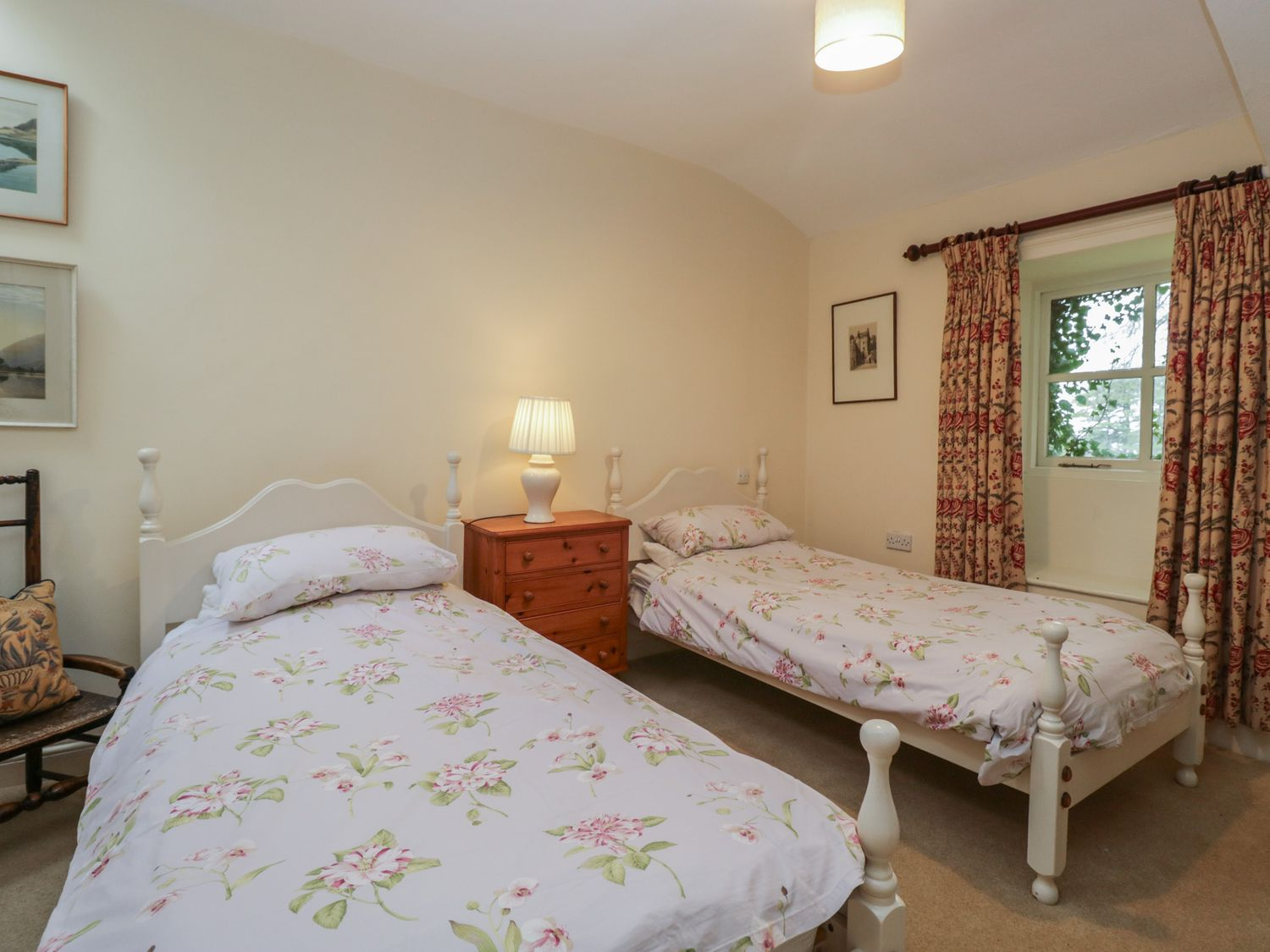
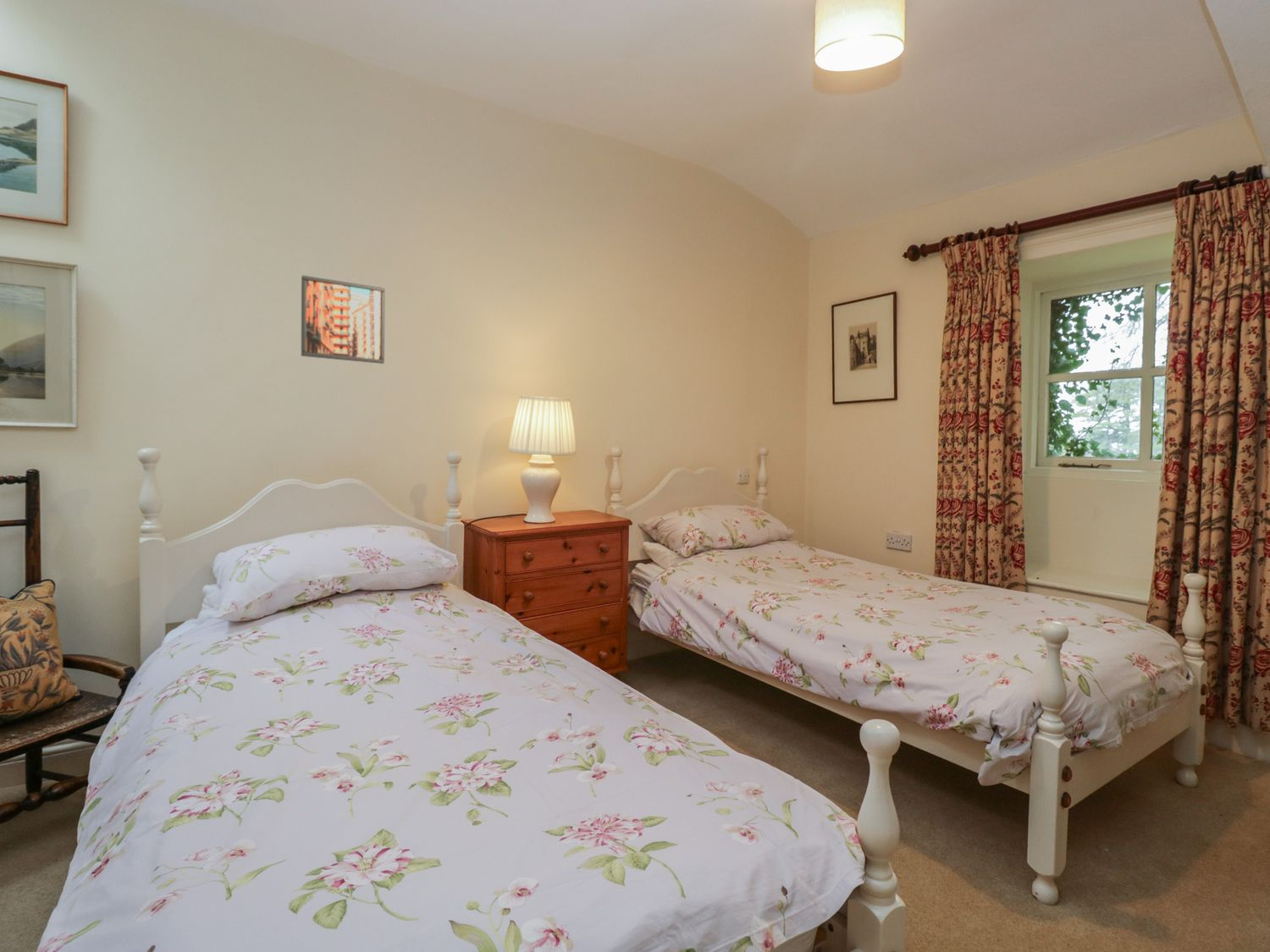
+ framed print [301,275,386,365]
